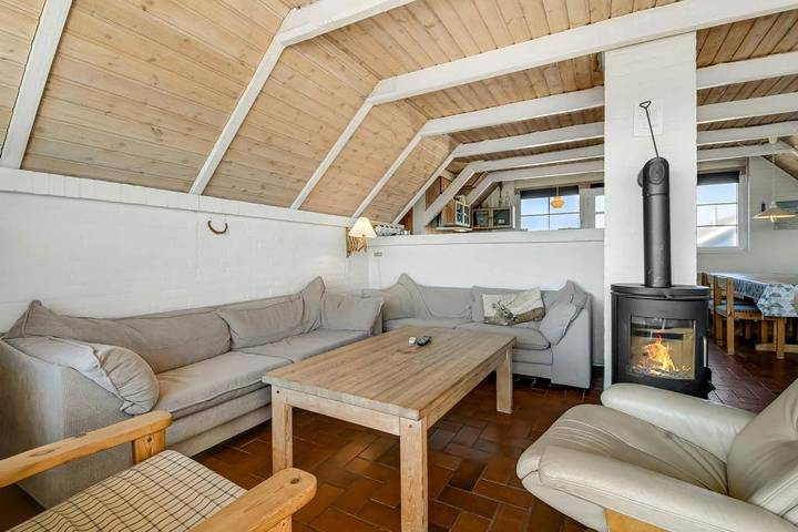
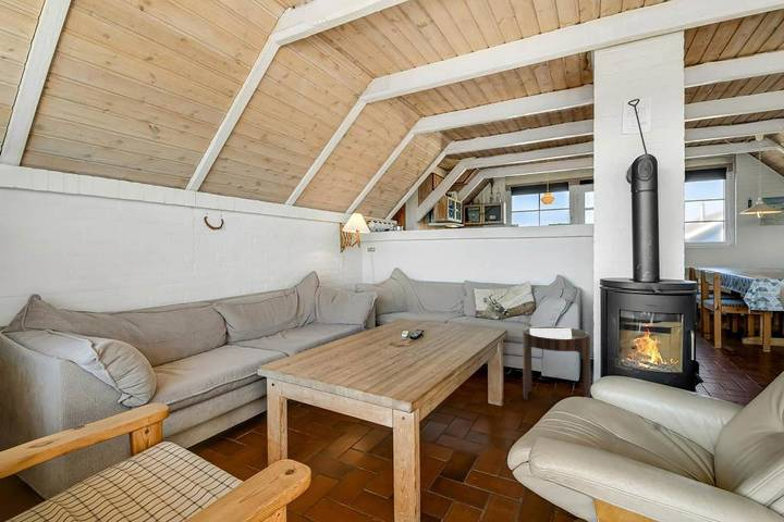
+ side table [522,325,591,401]
